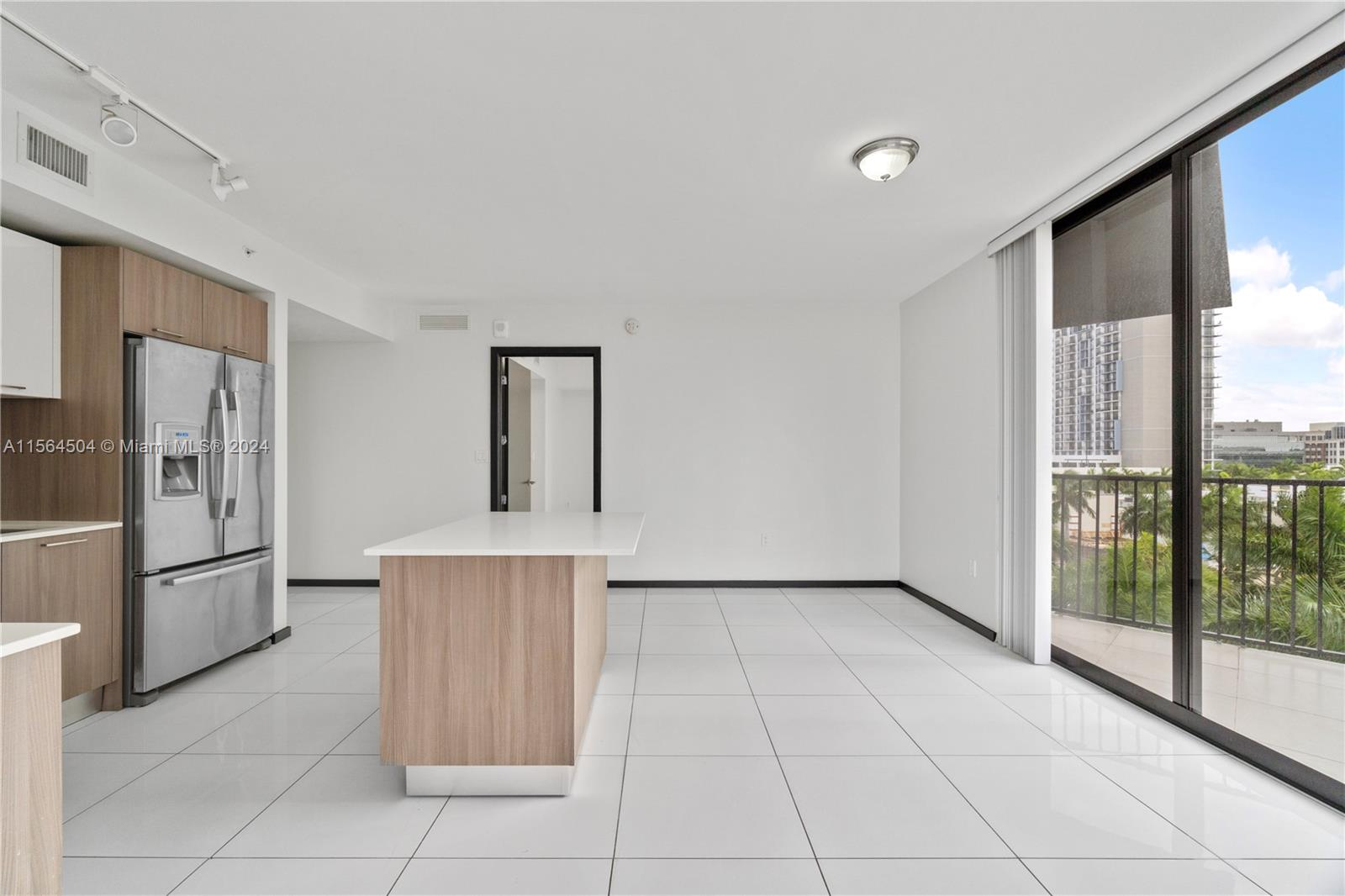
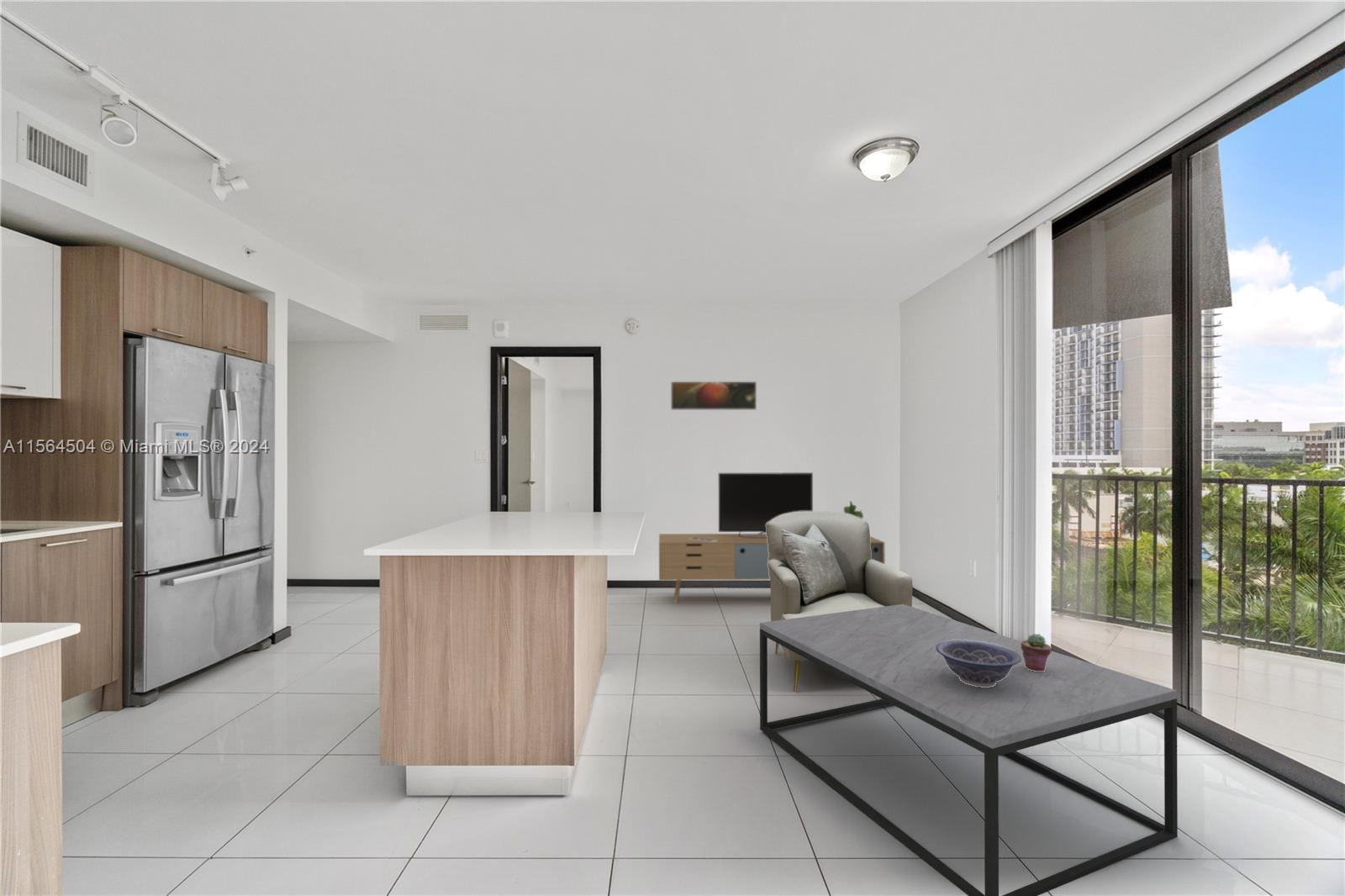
+ potted succulent [1021,633,1052,672]
+ decorative bowl [935,640,1021,688]
+ coffee table [759,604,1179,896]
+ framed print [670,381,757,411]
+ media console [658,472,886,603]
+ armchair [766,510,914,693]
